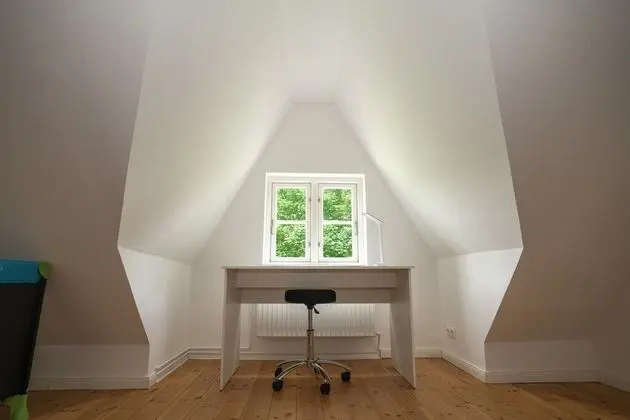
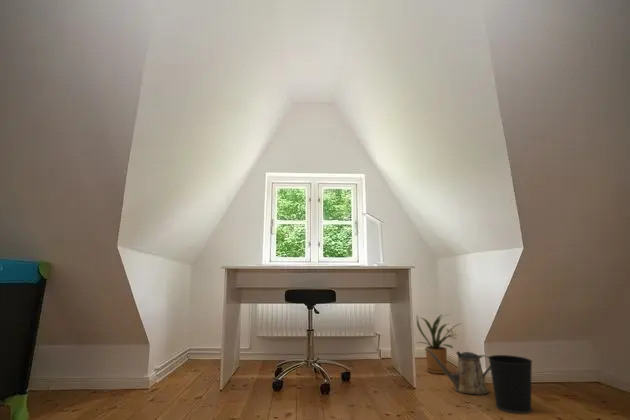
+ house plant [415,313,463,375]
+ watering can [424,347,491,396]
+ wastebasket [488,354,533,415]
